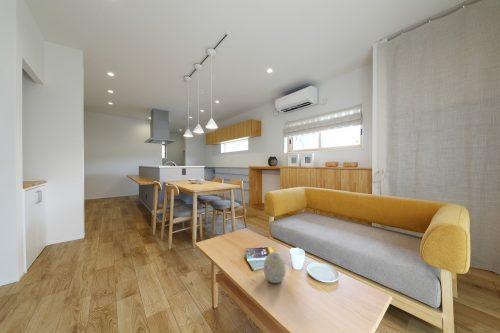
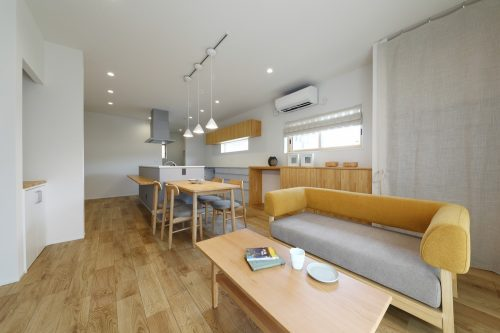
- decorative egg [263,251,287,284]
